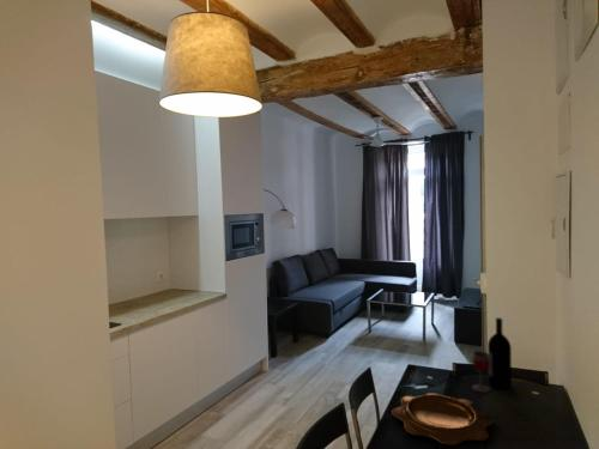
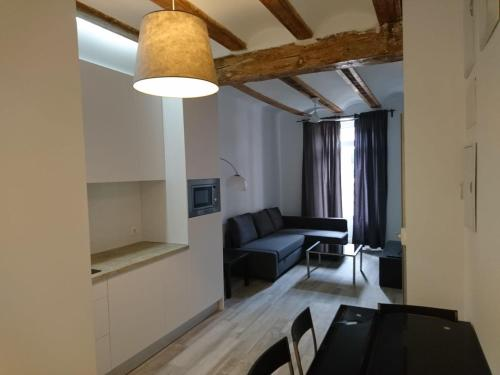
- decorative bowl [391,392,495,447]
- wine bottle [471,316,513,394]
